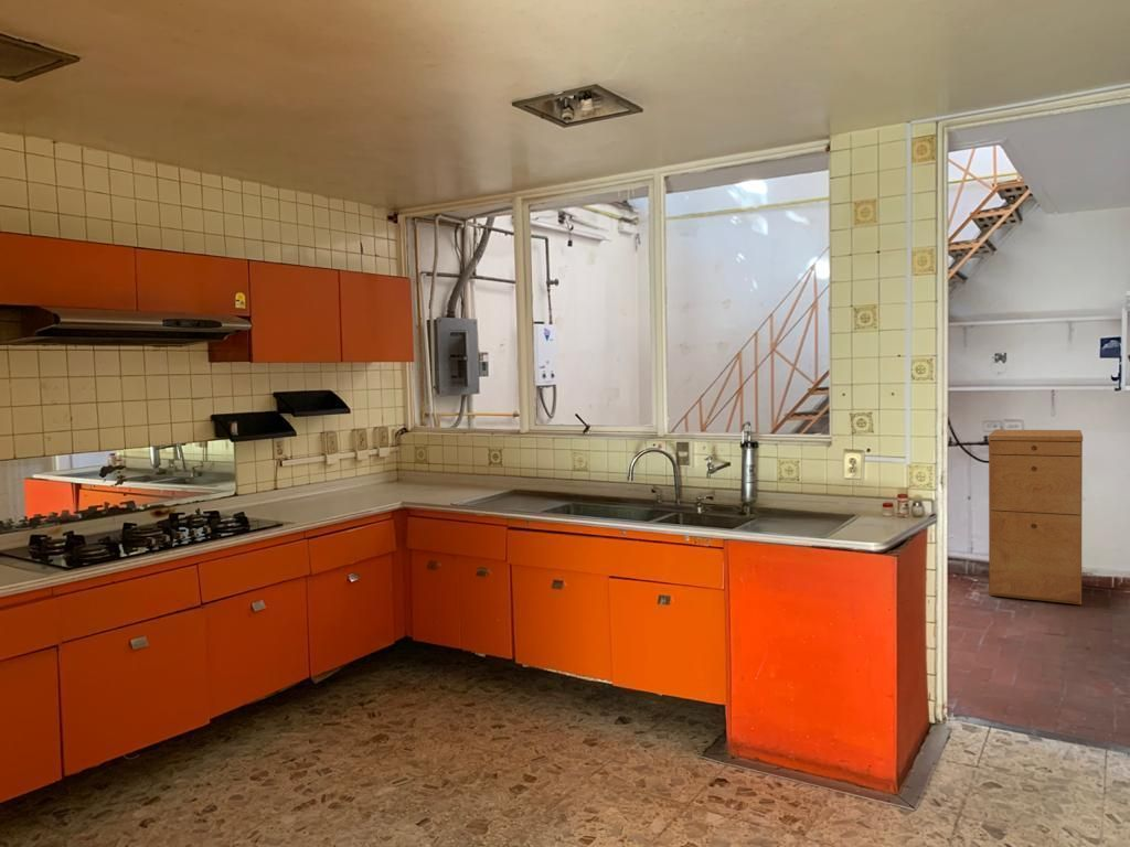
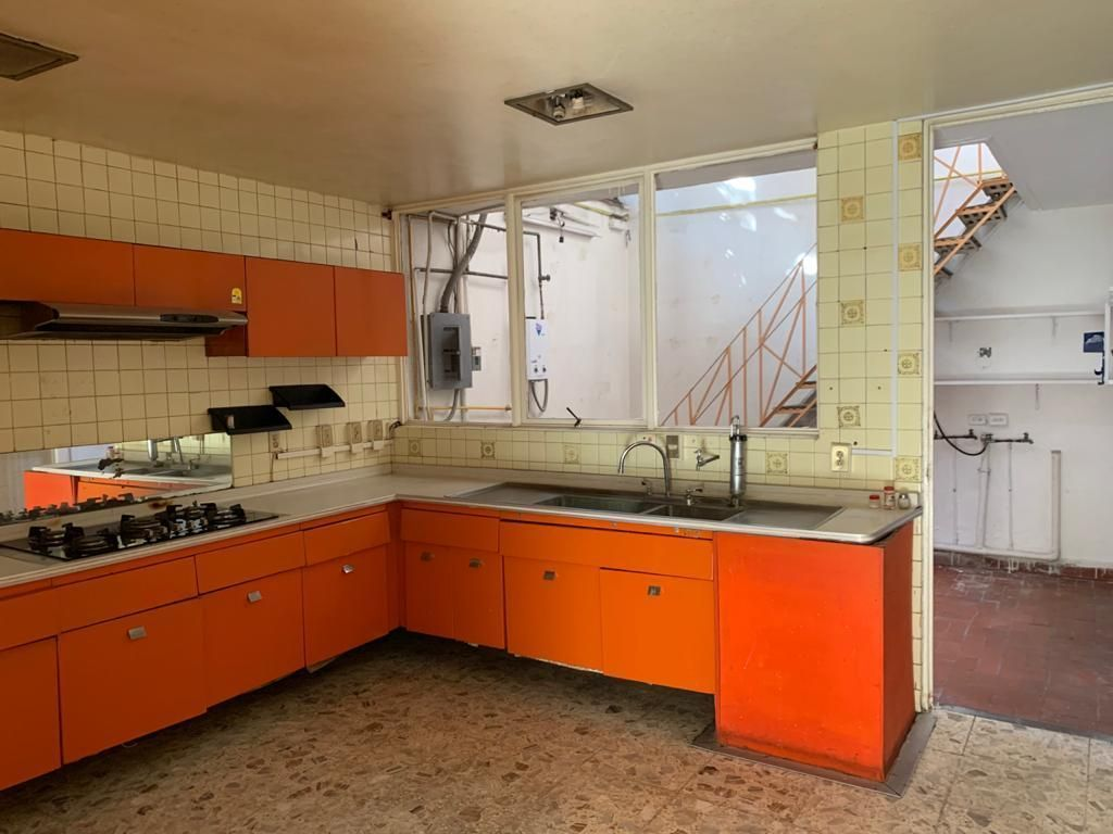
- filing cabinet [987,429,1084,605]
